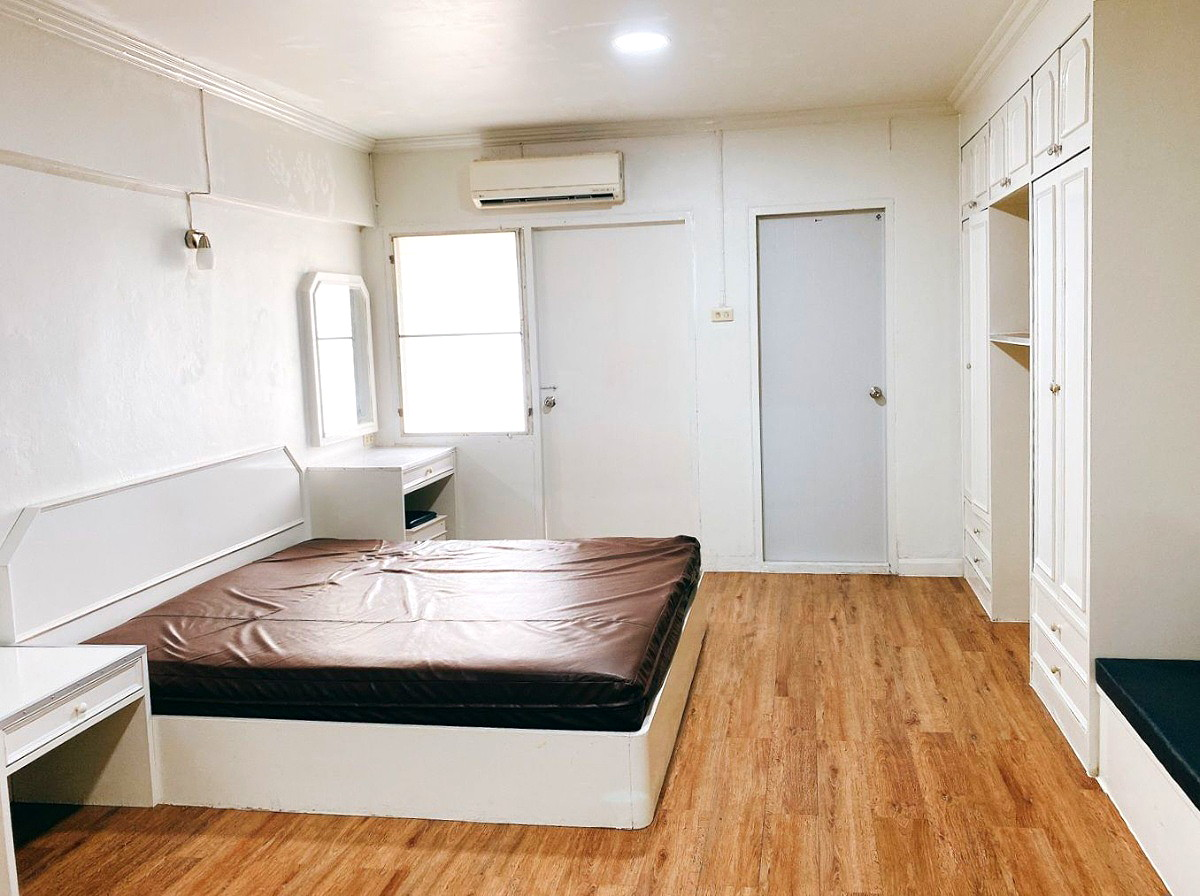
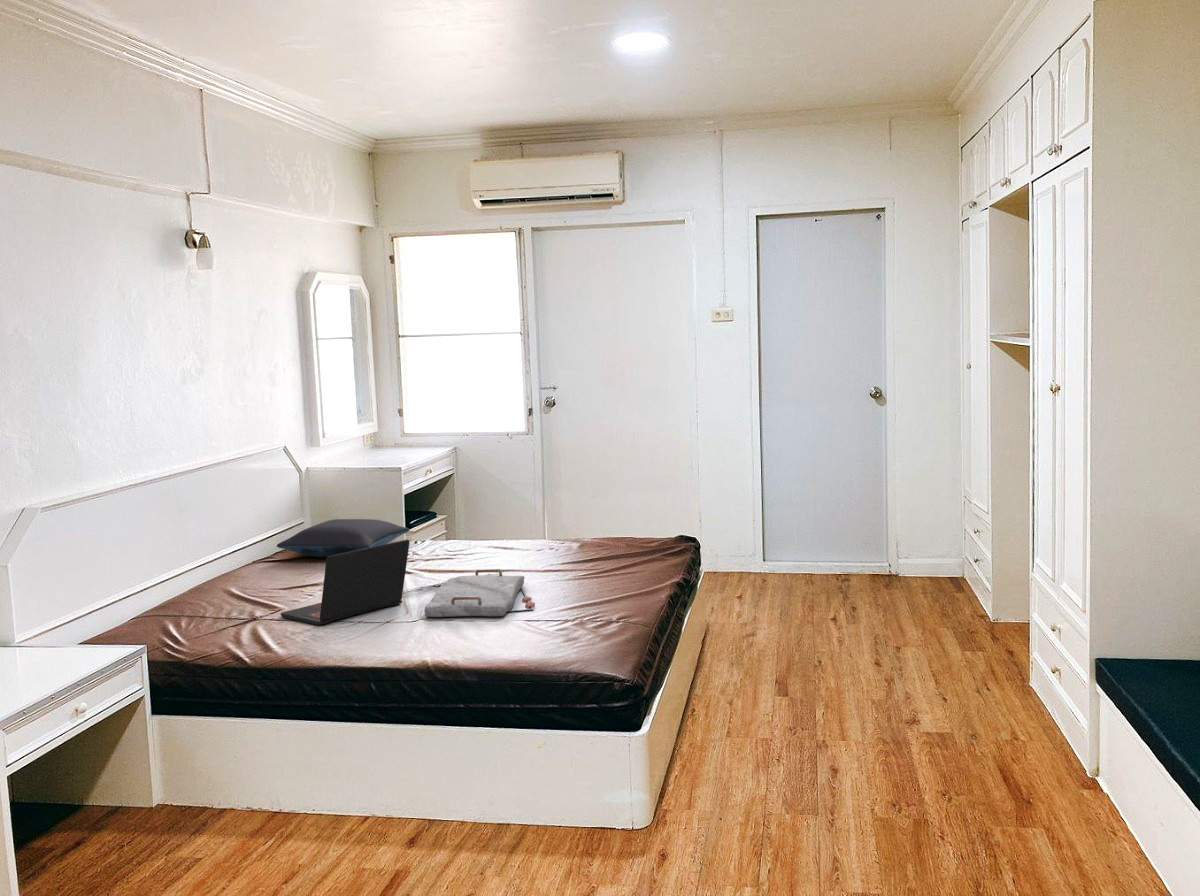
+ pillow [276,518,411,558]
+ serving tray [423,568,536,618]
+ laptop [280,539,410,626]
